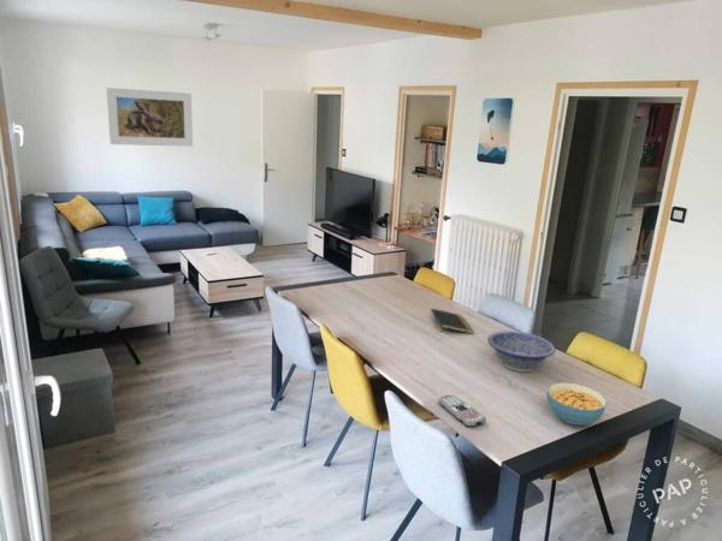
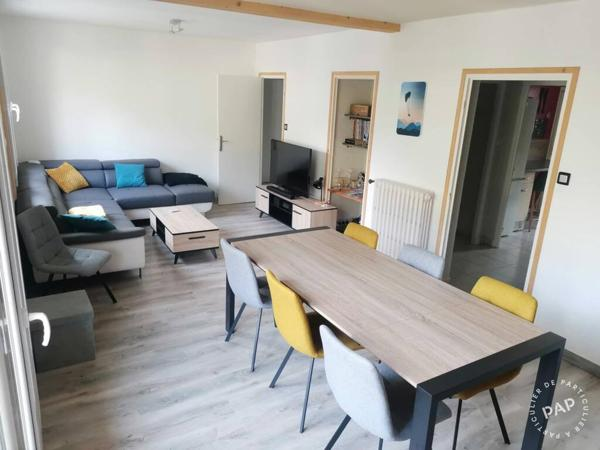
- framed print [105,87,194,148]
- remote control [438,394,487,428]
- decorative bowl [486,329,557,373]
- notepad [430,308,474,334]
- cereal bowl [545,381,608,427]
